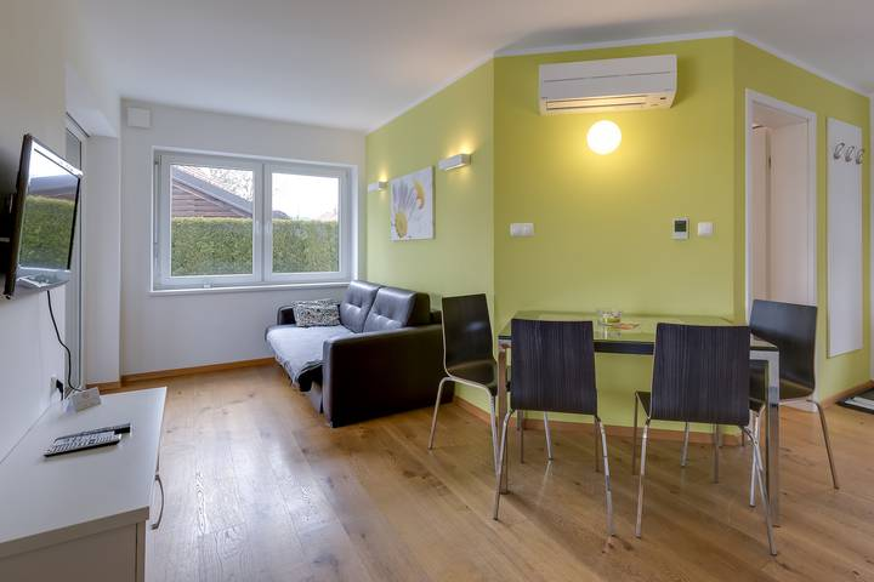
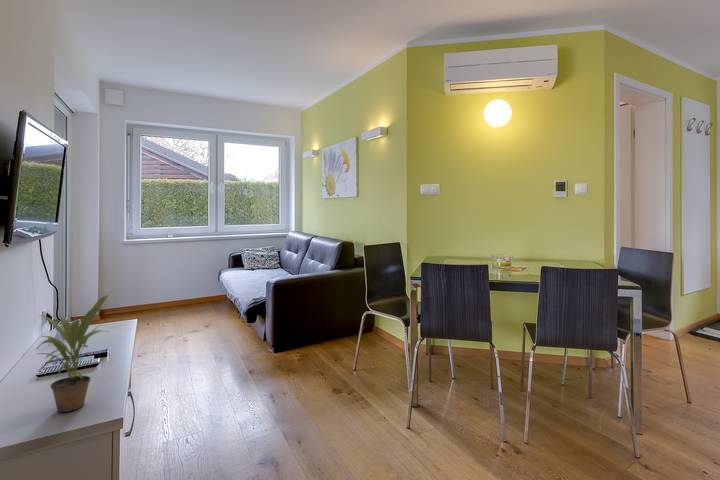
+ potted plant [35,294,119,413]
